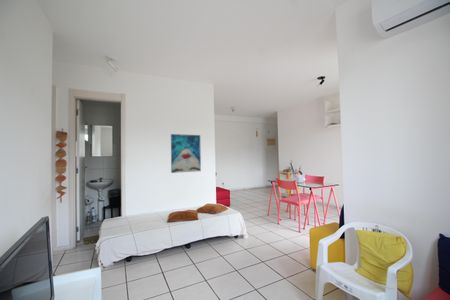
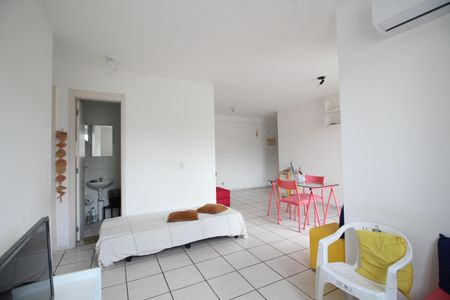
- wall art [170,133,202,174]
